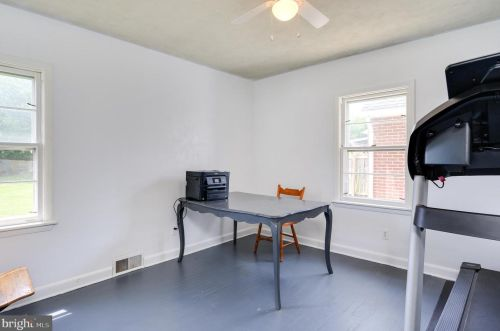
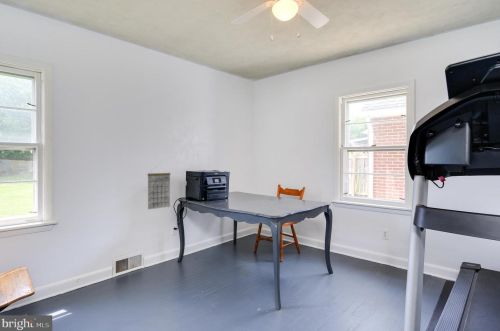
+ calendar [146,167,171,210]
